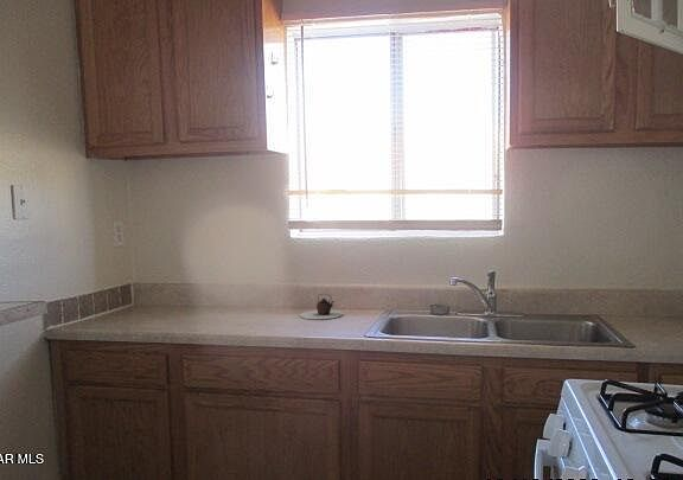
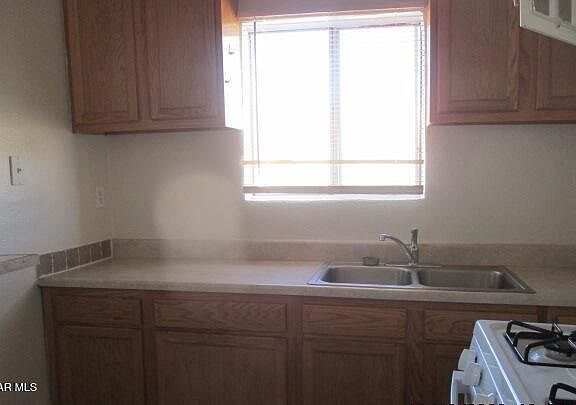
- teapot [299,293,345,320]
